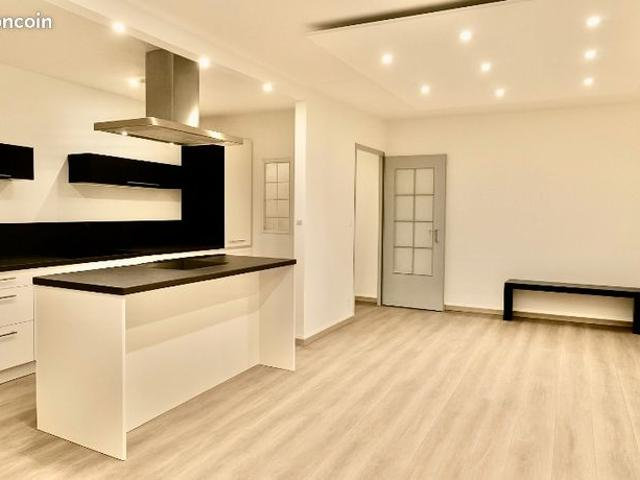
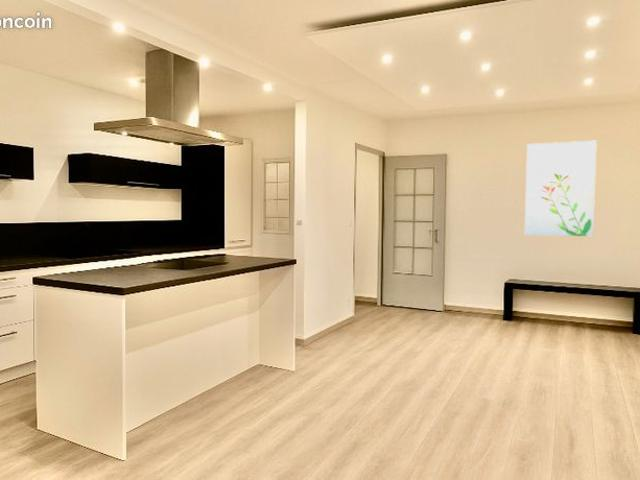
+ wall art [524,139,598,237]
